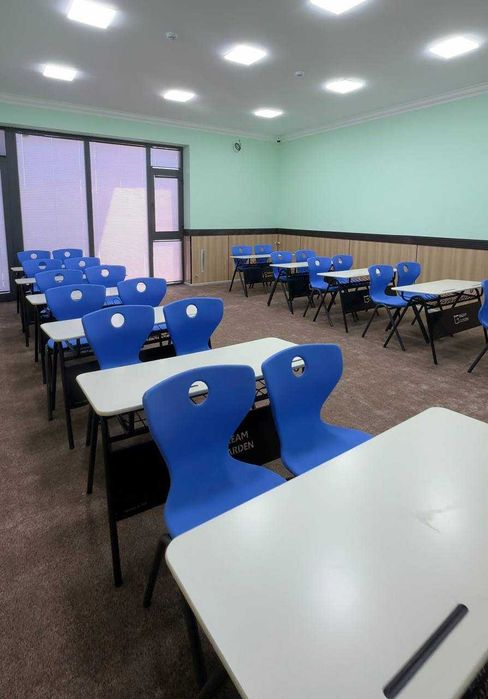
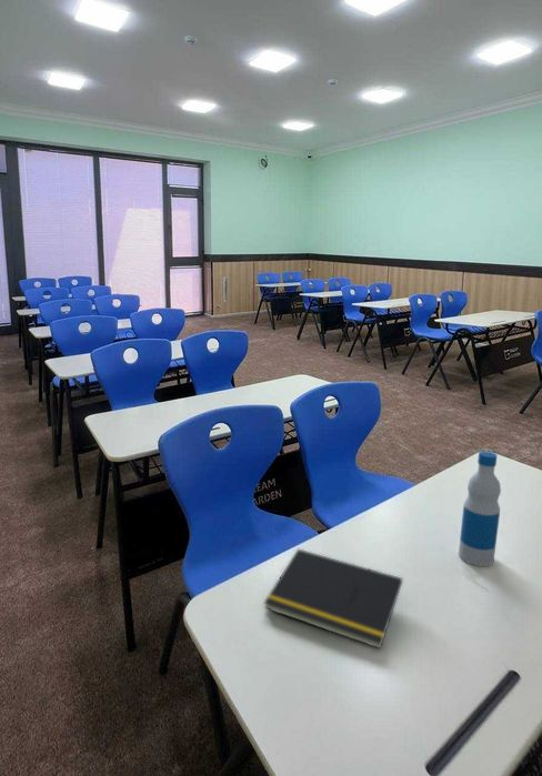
+ bottle [458,451,502,567]
+ notepad [263,547,403,649]
